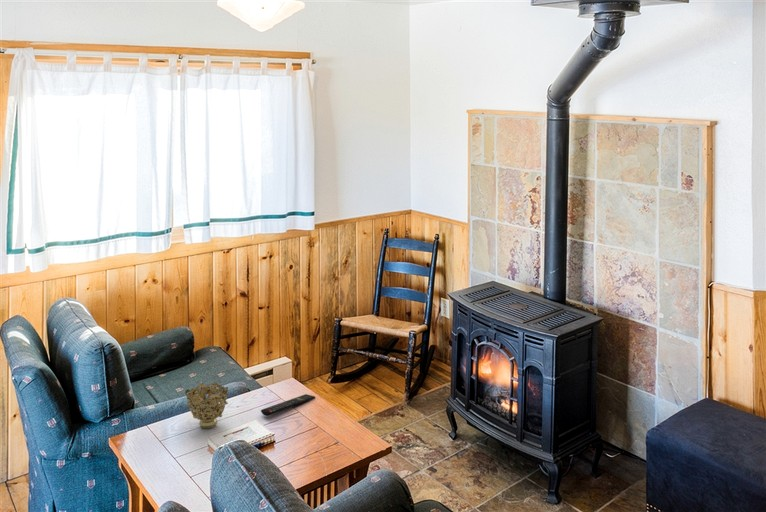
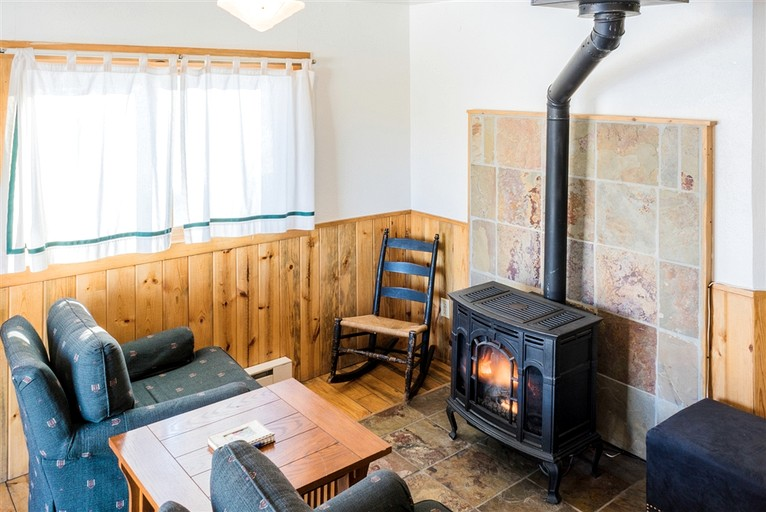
- decorative bowl [184,382,229,429]
- remote control [260,393,316,417]
